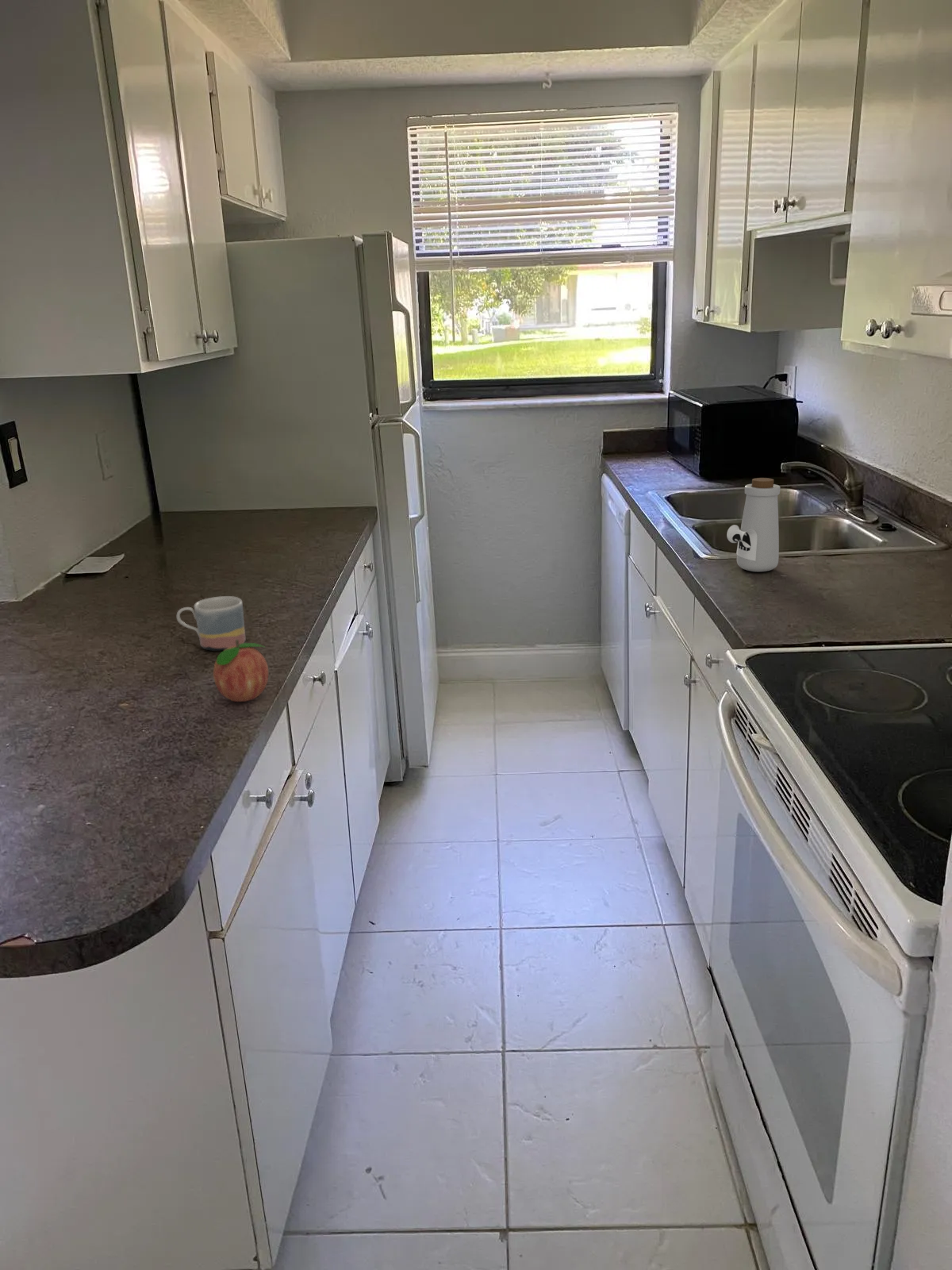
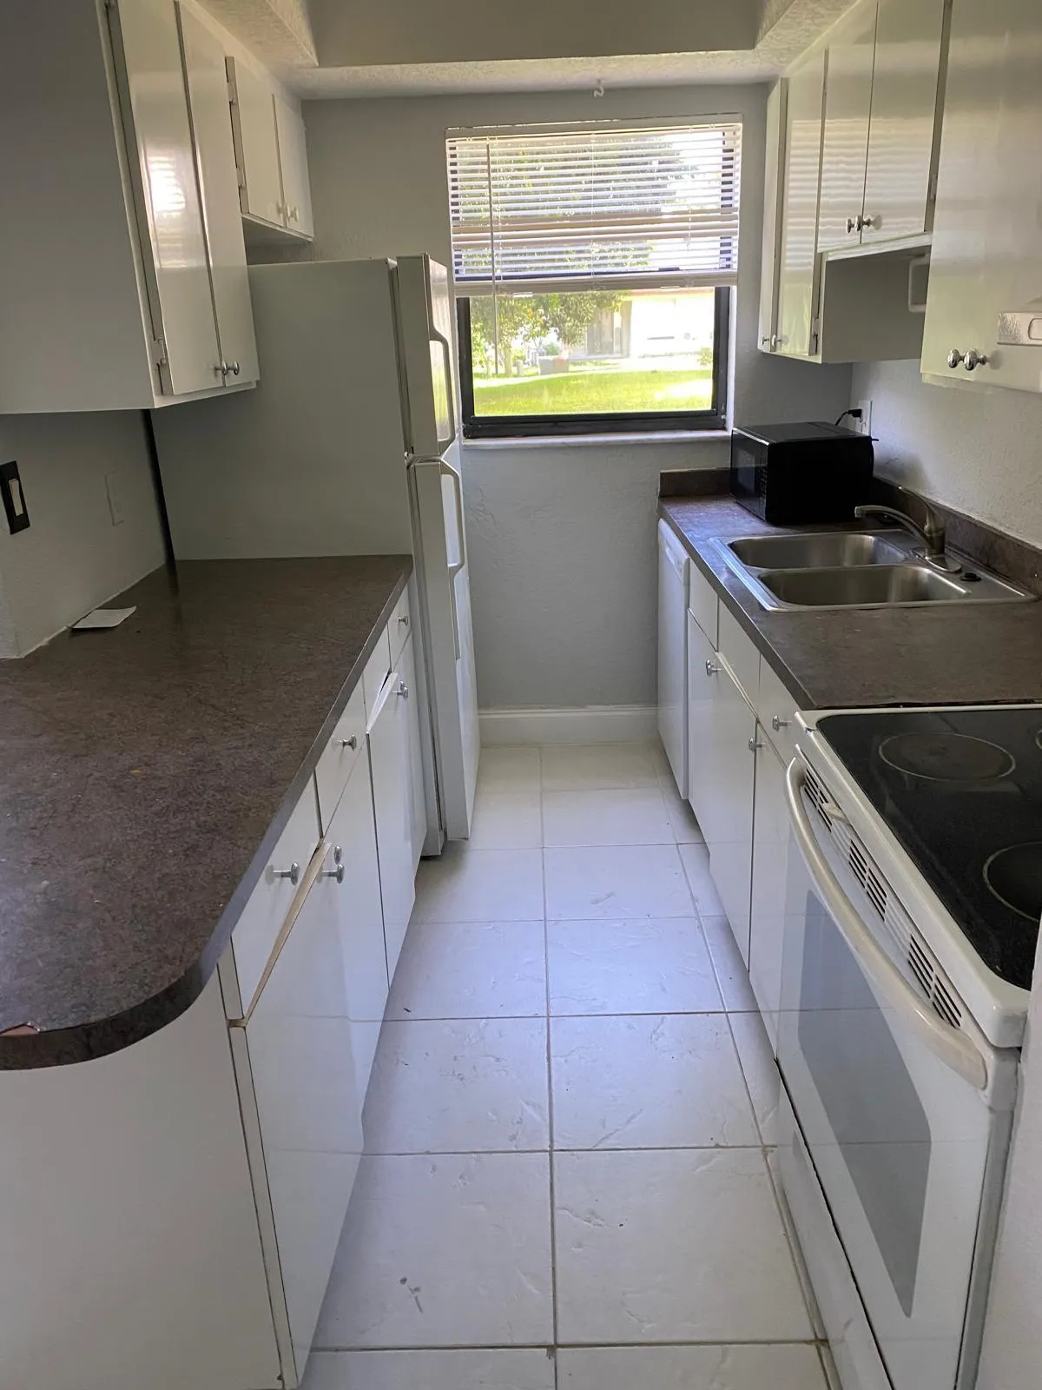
- bottle [726,477,781,572]
- mug [176,595,247,651]
- fruit [213,640,269,702]
